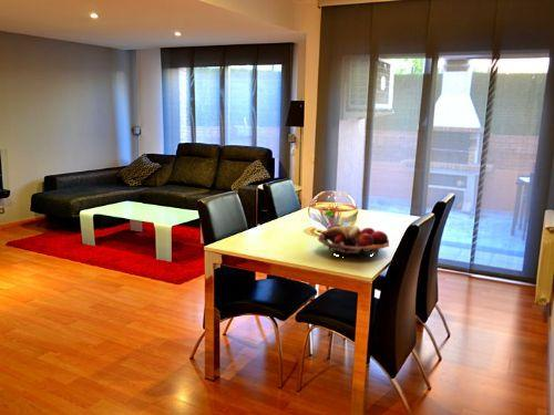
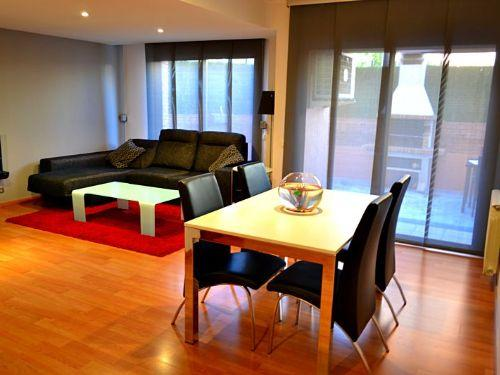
- fruit basket [317,222,390,259]
